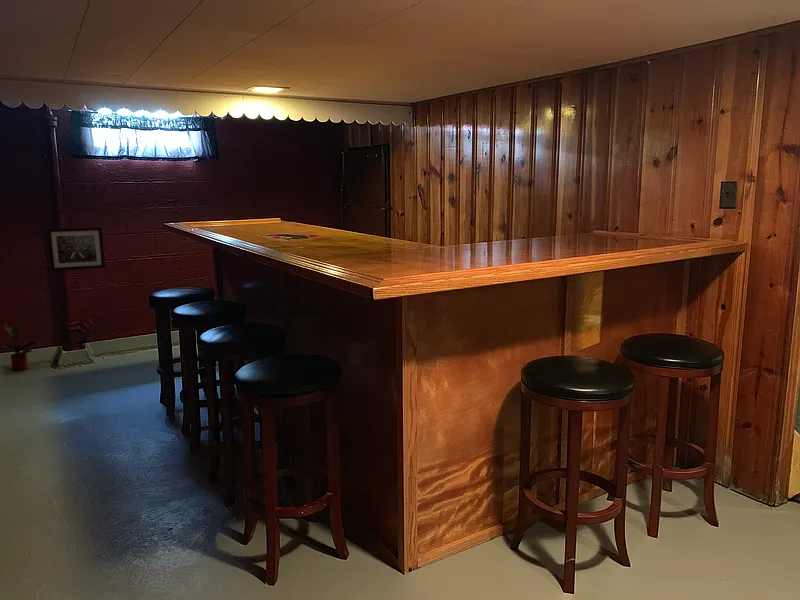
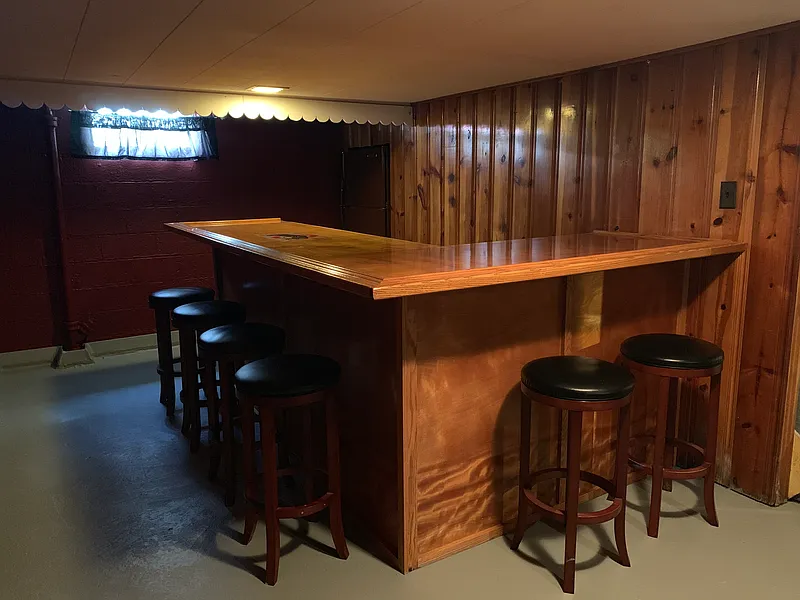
- wall art [46,226,106,272]
- potted plant [0,324,40,371]
